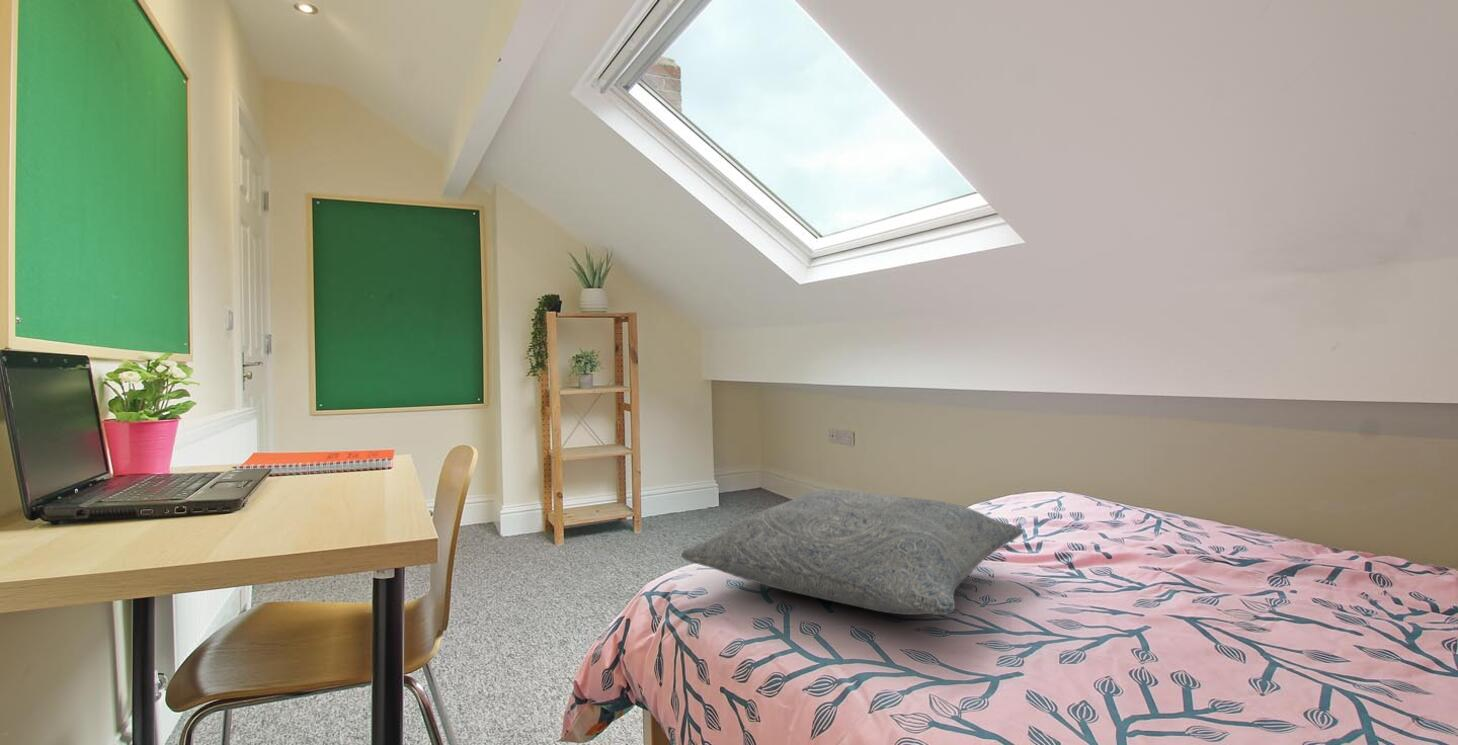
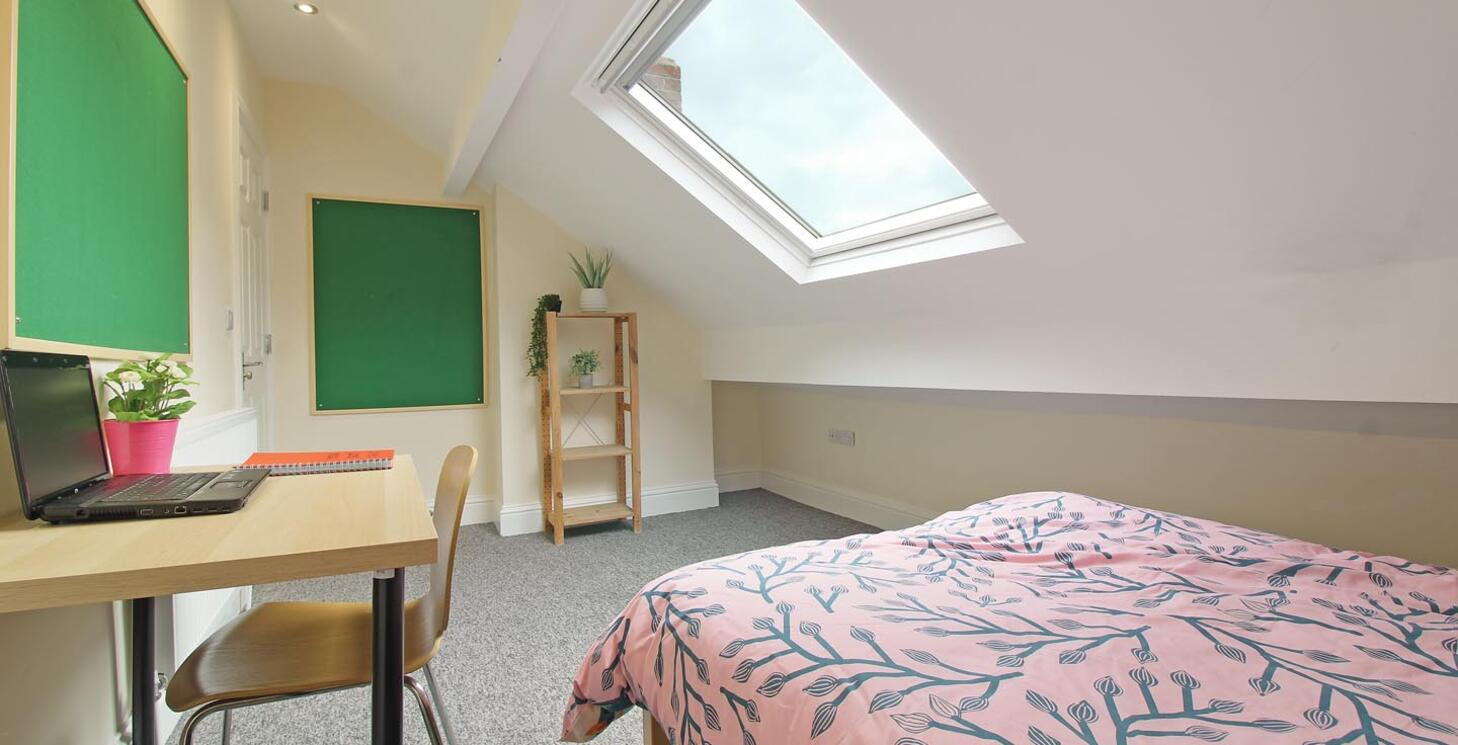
- pillow [680,488,1024,616]
